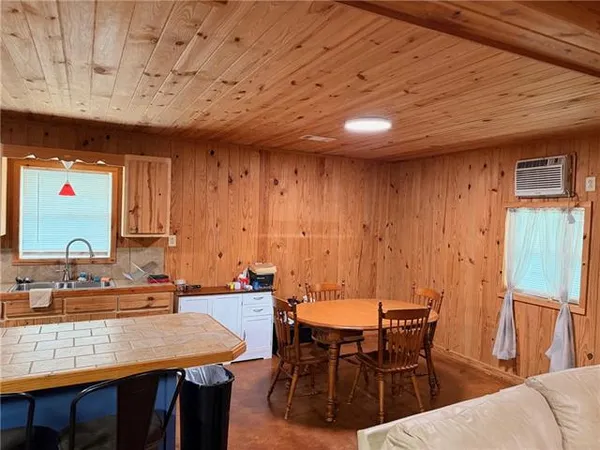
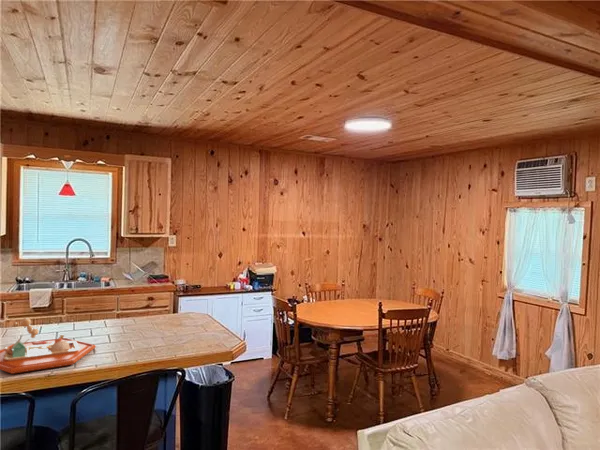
+ food tray [0,316,97,375]
